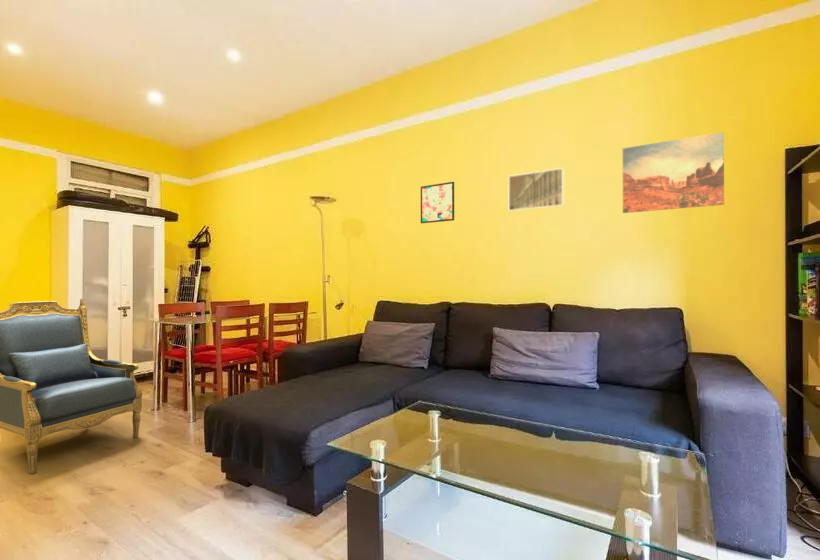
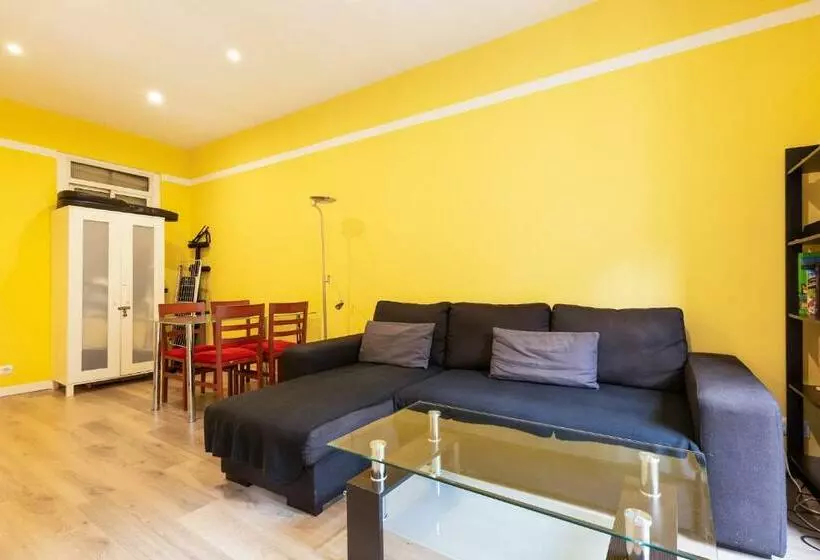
- wall art [622,131,725,214]
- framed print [507,167,565,212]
- wall art [420,181,455,224]
- armchair [0,297,143,474]
